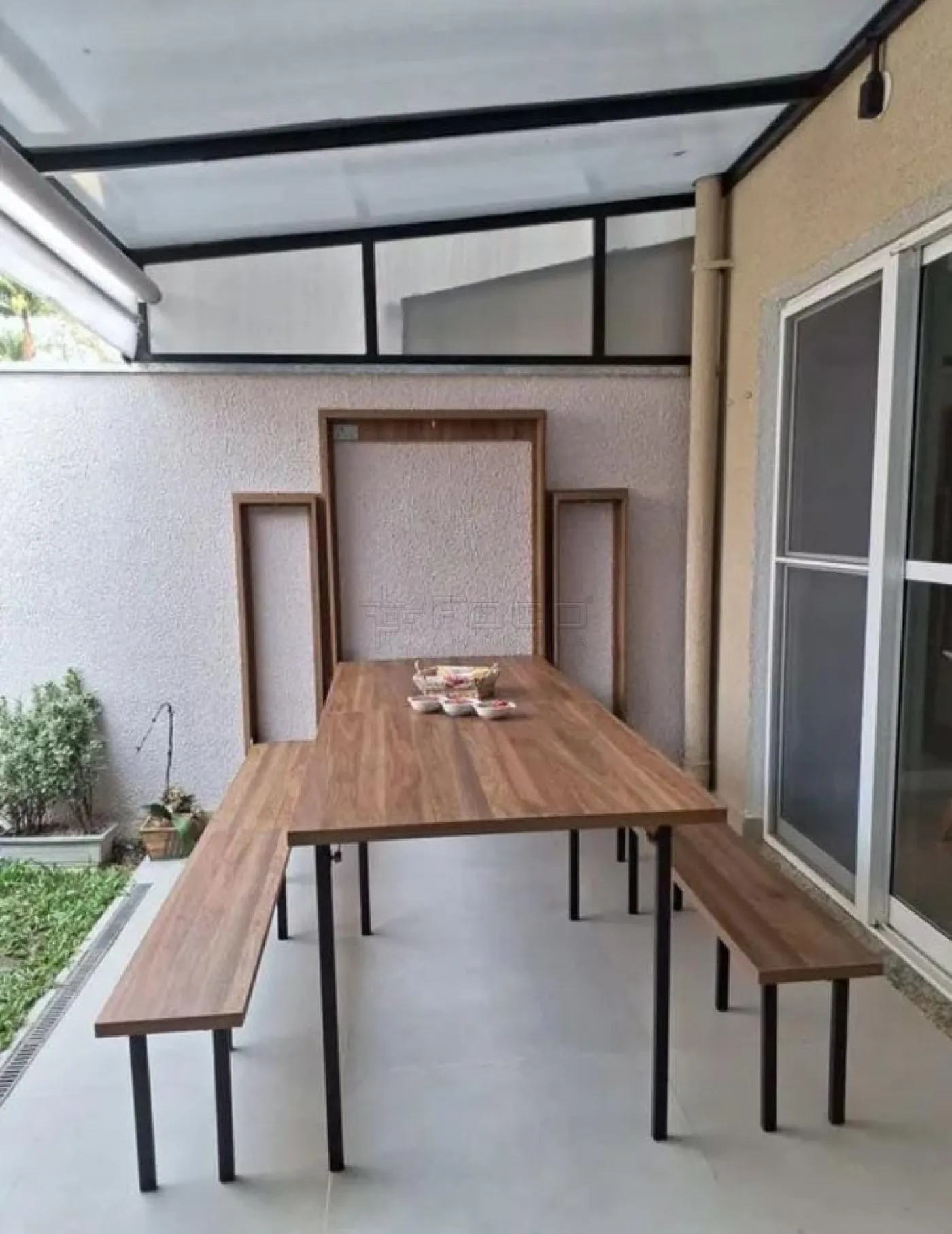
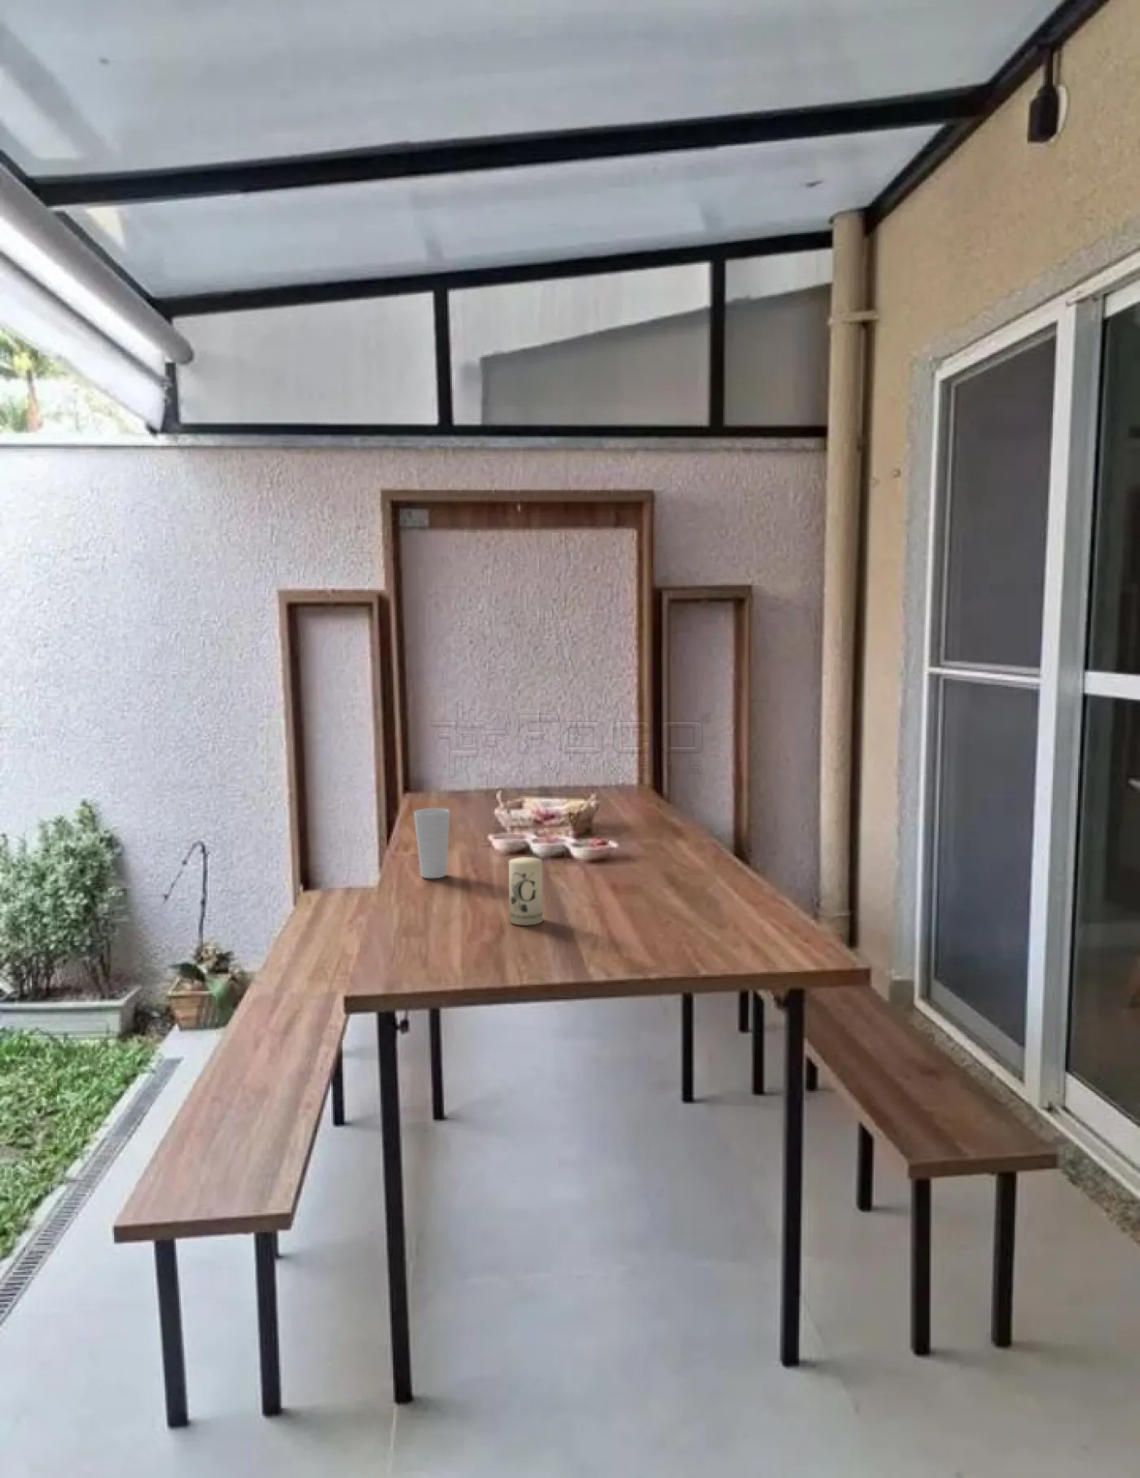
+ candle [508,856,544,926]
+ cup [413,807,450,879]
